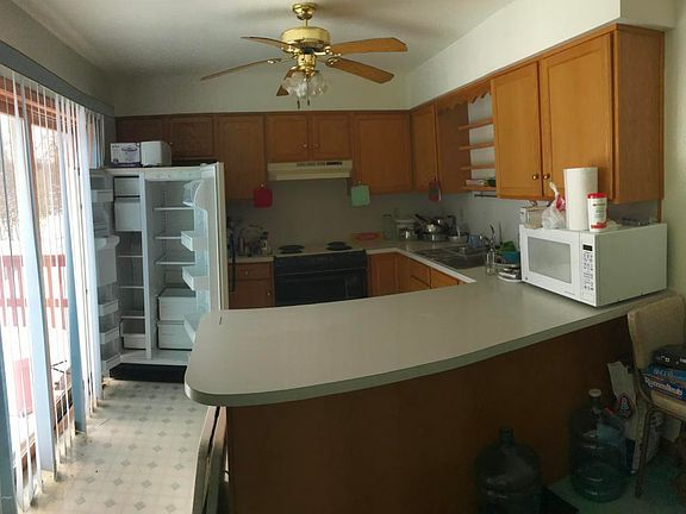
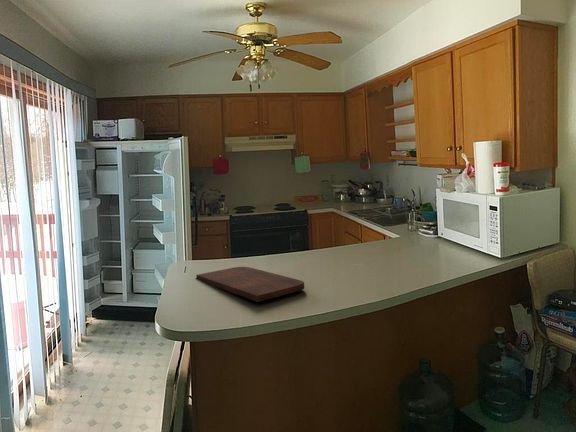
+ cutting board [195,266,305,303]
